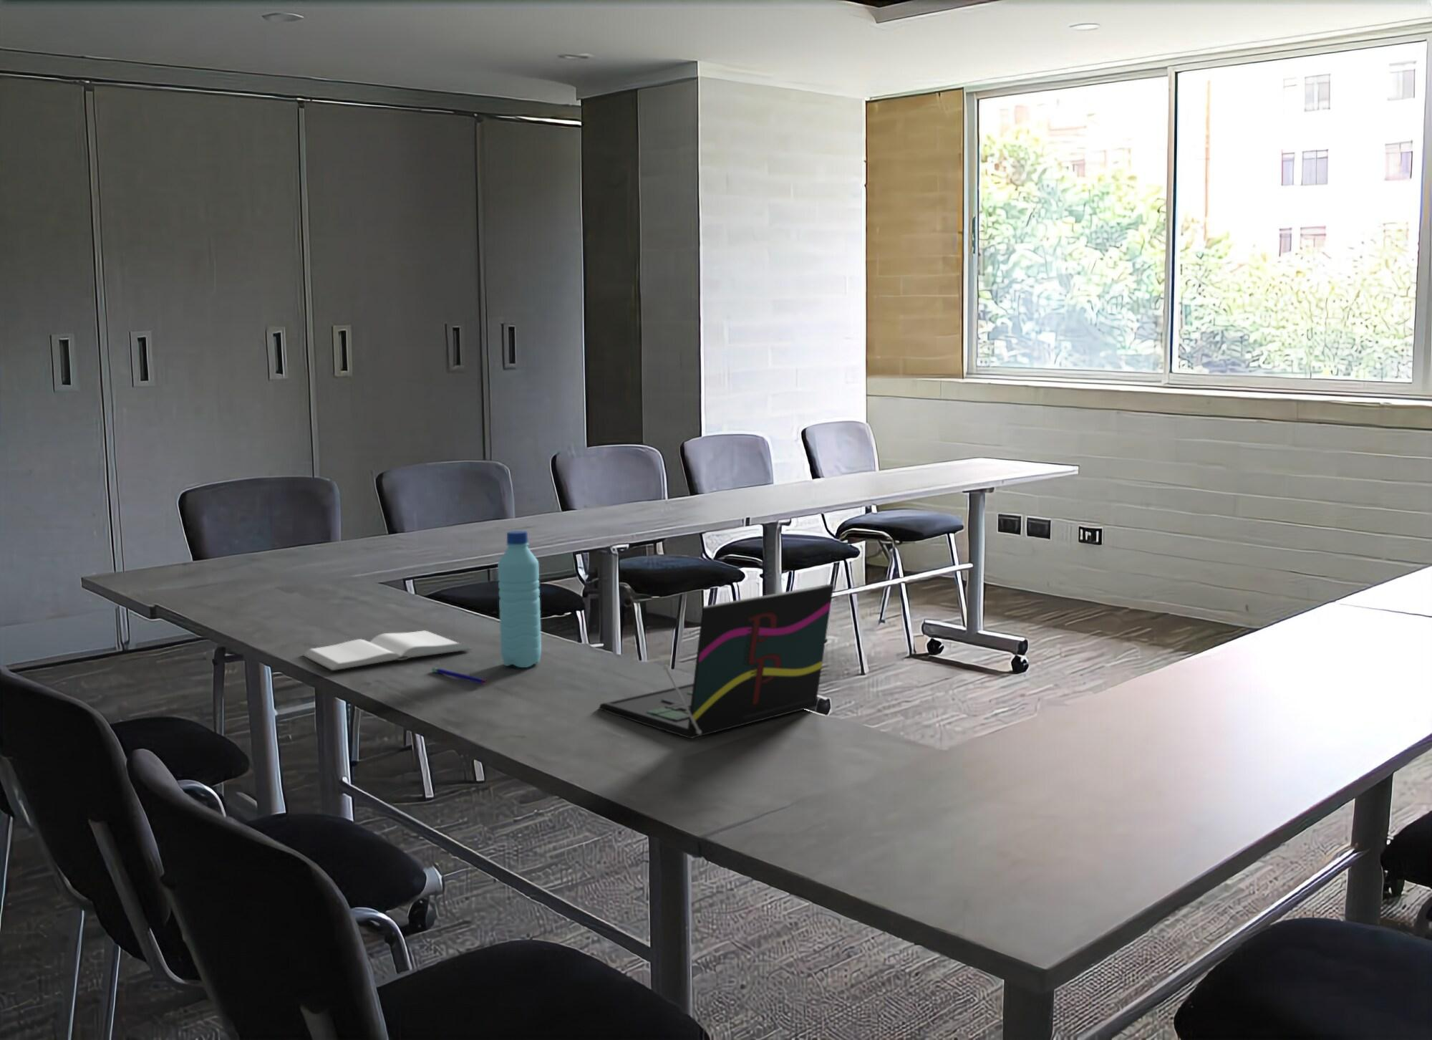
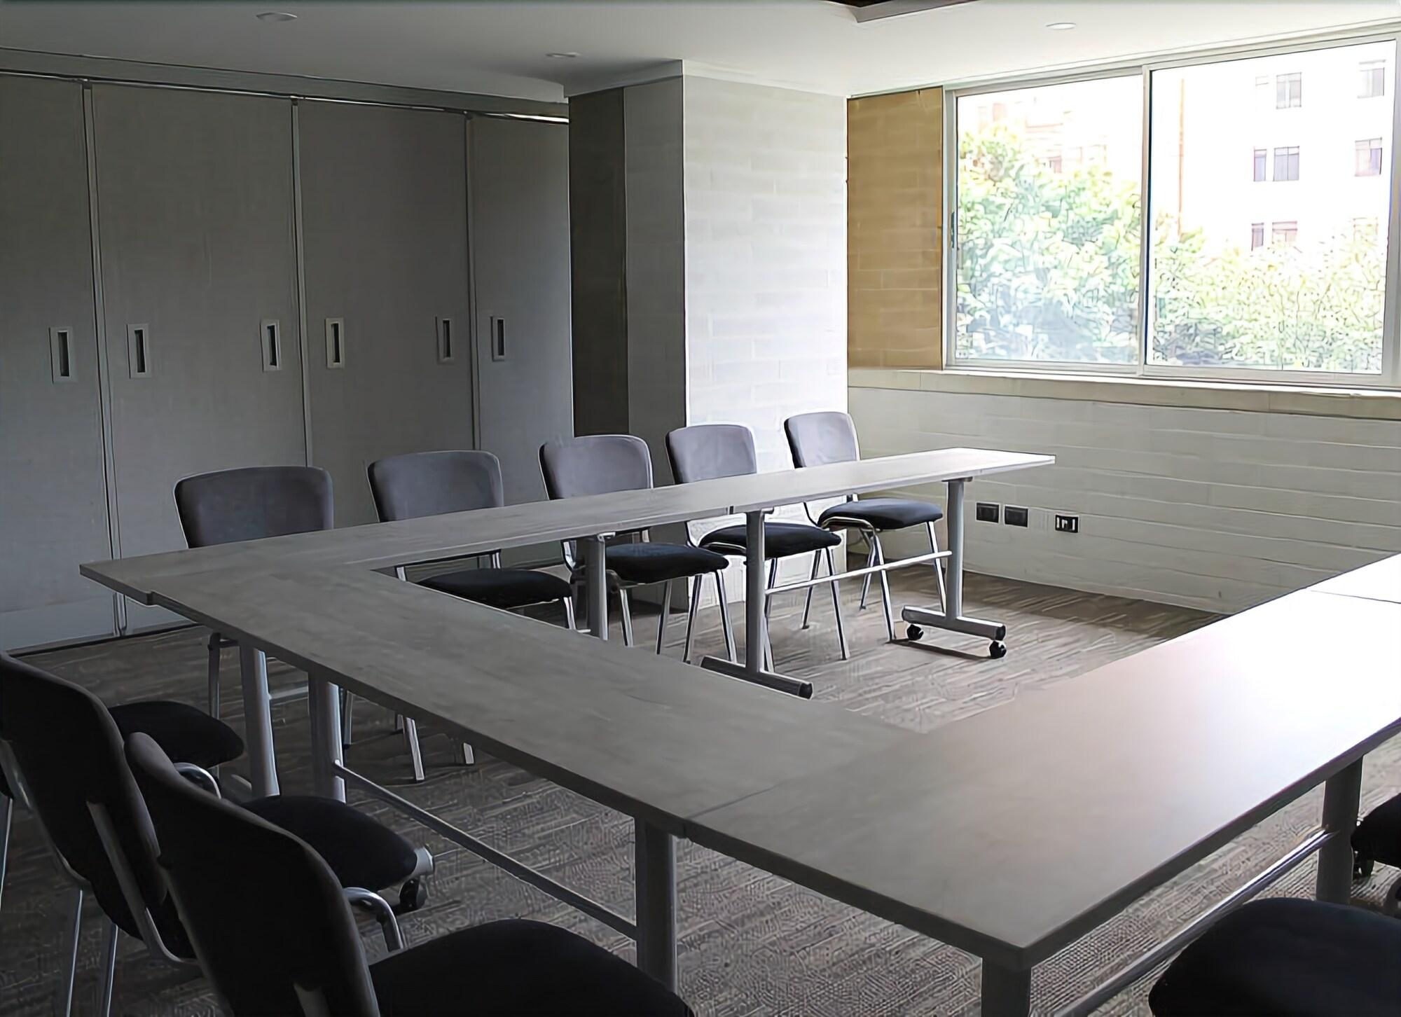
- laptop [598,583,834,740]
- water bottle [497,531,543,668]
- pen [431,667,487,685]
- book [301,630,474,671]
